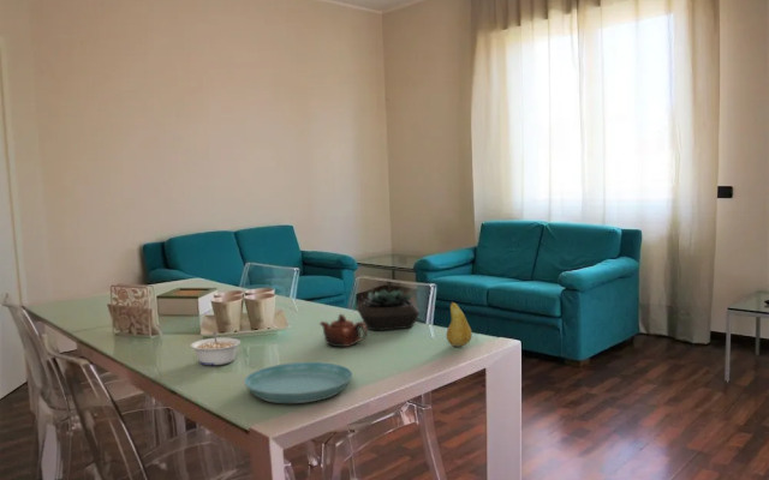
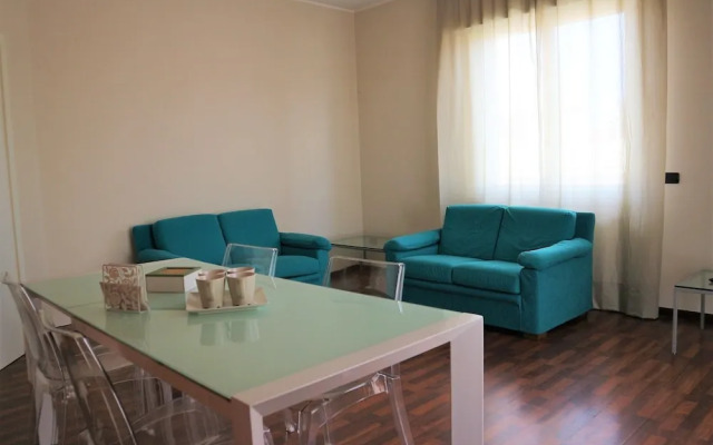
- teapot [318,313,369,348]
- succulent plant [357,288,421,331]
- saucer [243,361,353,404]
- fruit [446,301,473,347]
- legume [190,331,242,366]
